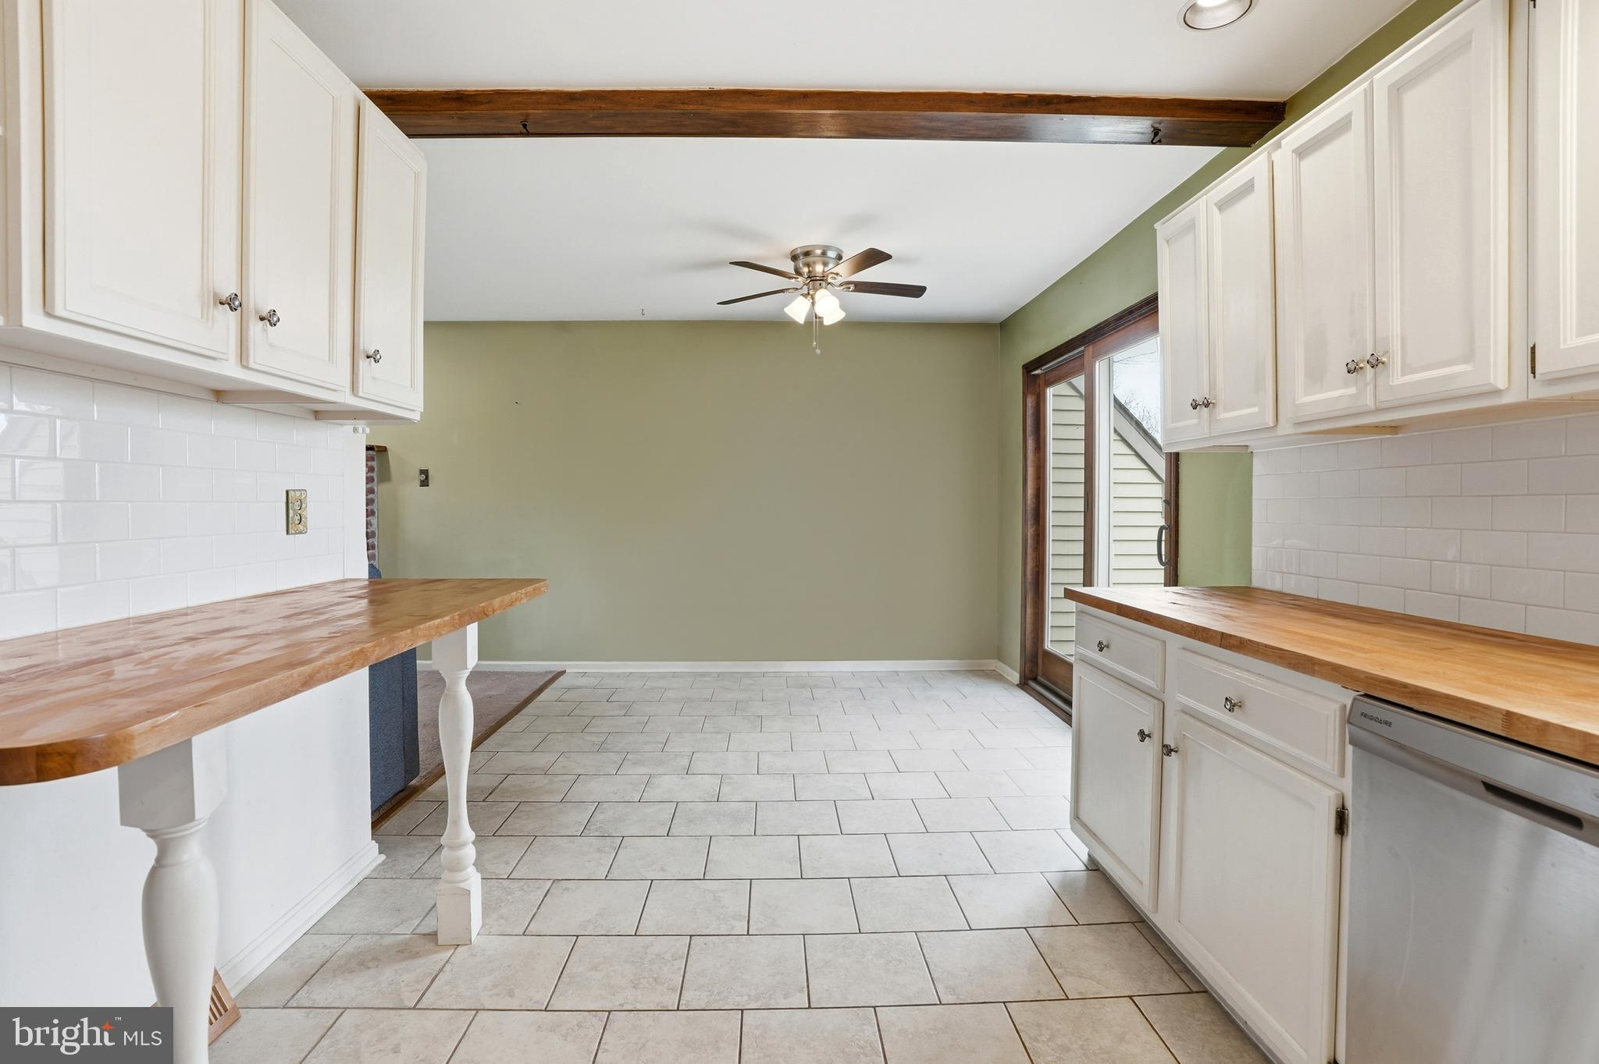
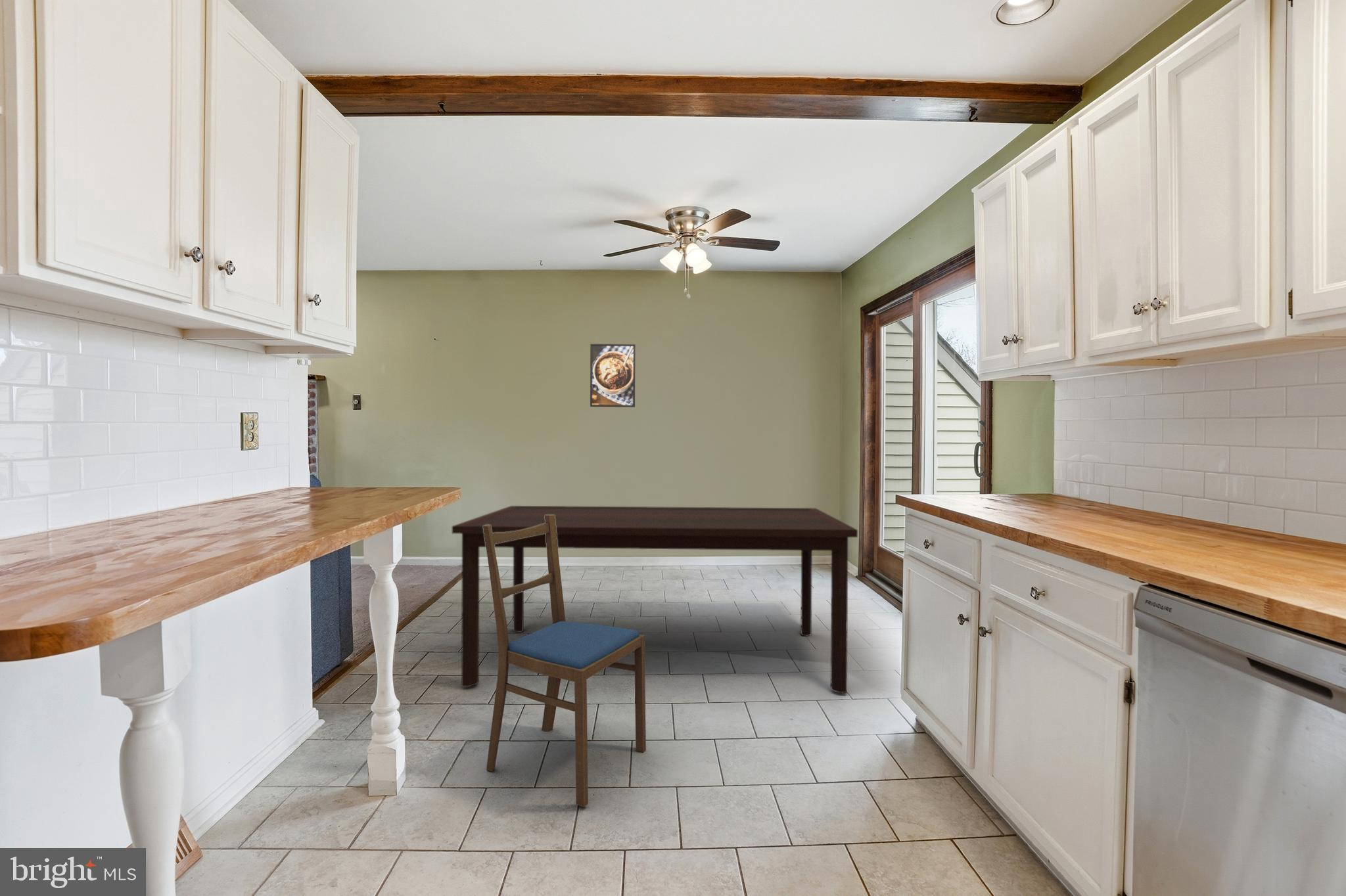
+ dining chair [483,515,647,807]
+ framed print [590,344,636,408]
+ dining table [452,505,858,694]
